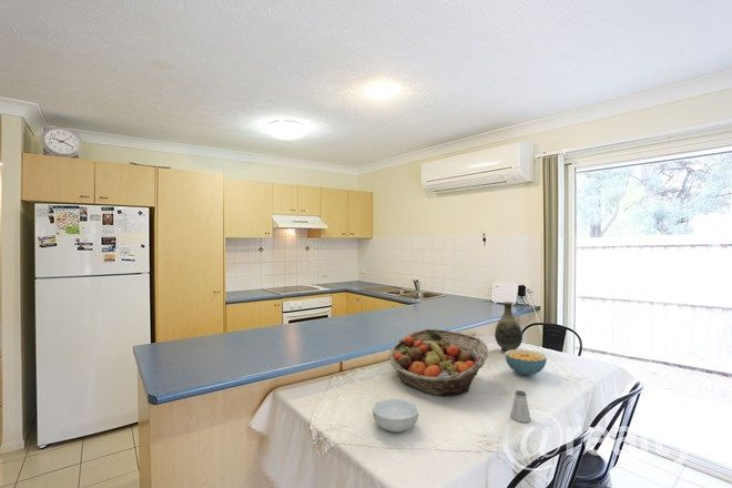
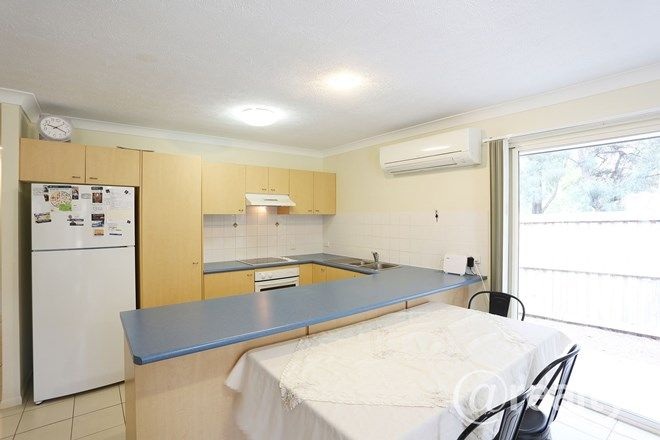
- cereal bowl [372,398,419,433]
- fruit basket [387,328,489,396]
- cereal bowl [504,348,548,377]
- saltshaker [510,389,531,424]
- vase [494,301,523,353]
